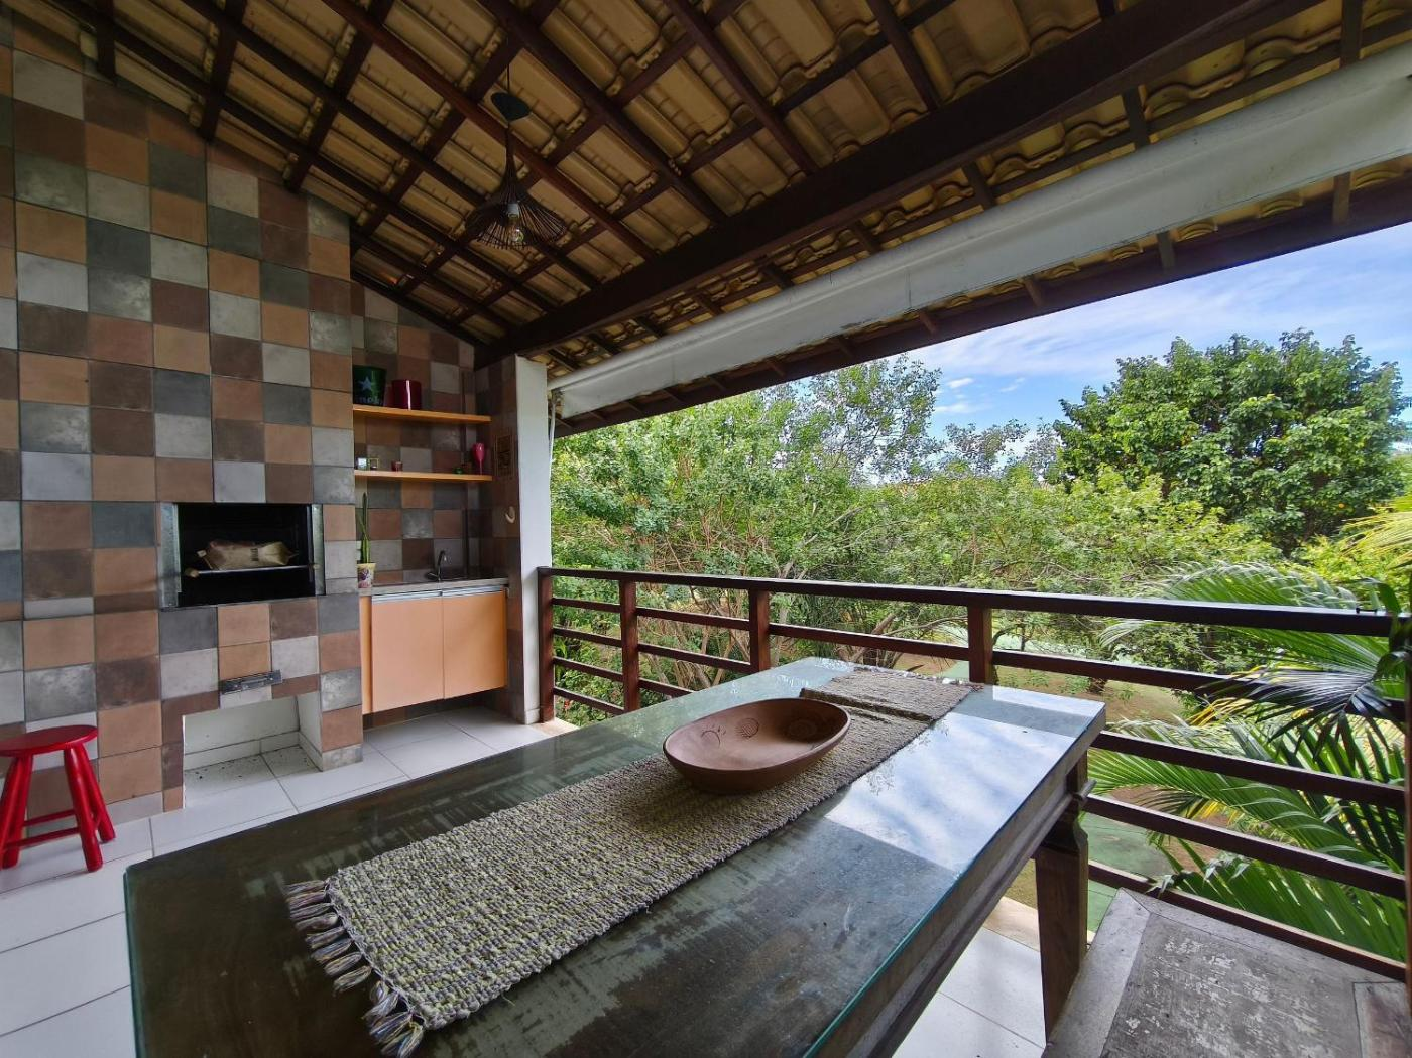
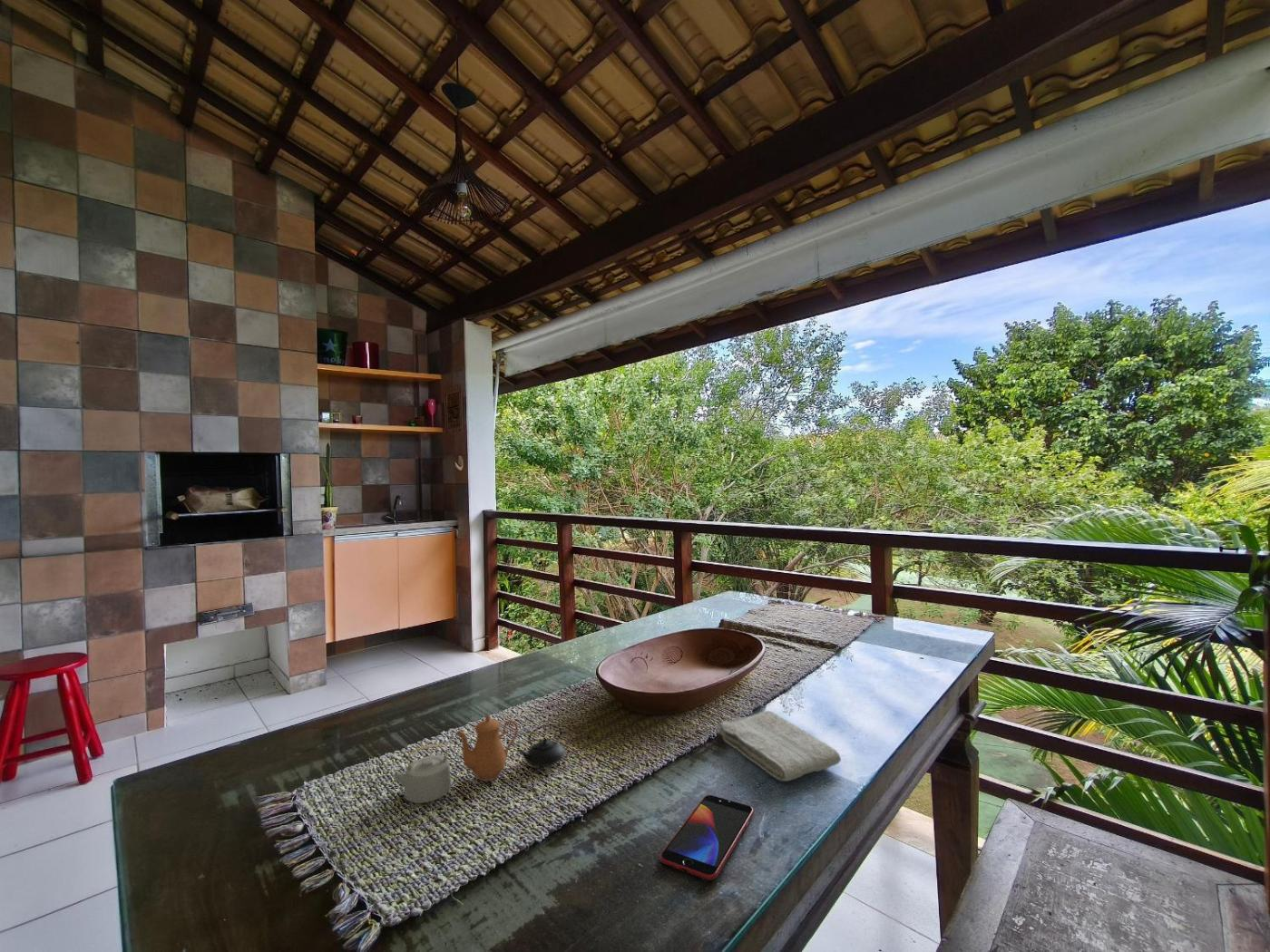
+ teapot [392,714,566,804]
+ smartphone [659,794,755,881]
+ washcloth [718,710,842,782]
